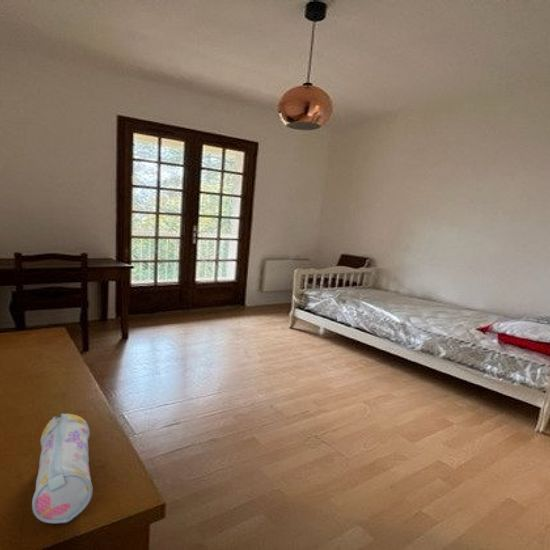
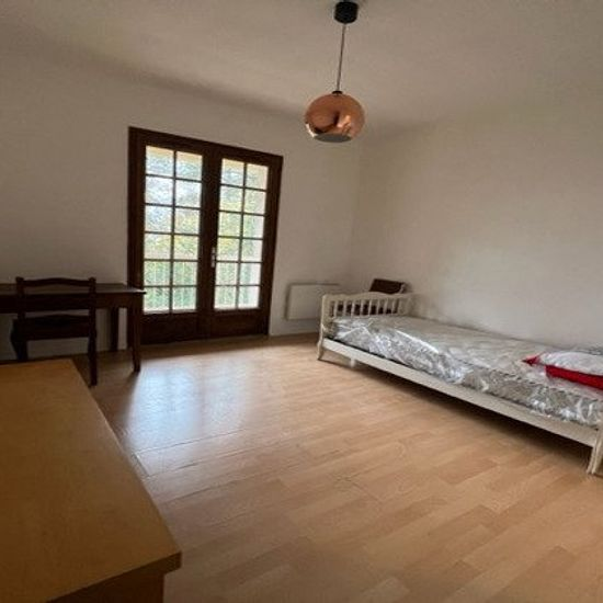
- pencil case [31,413,94,524]
